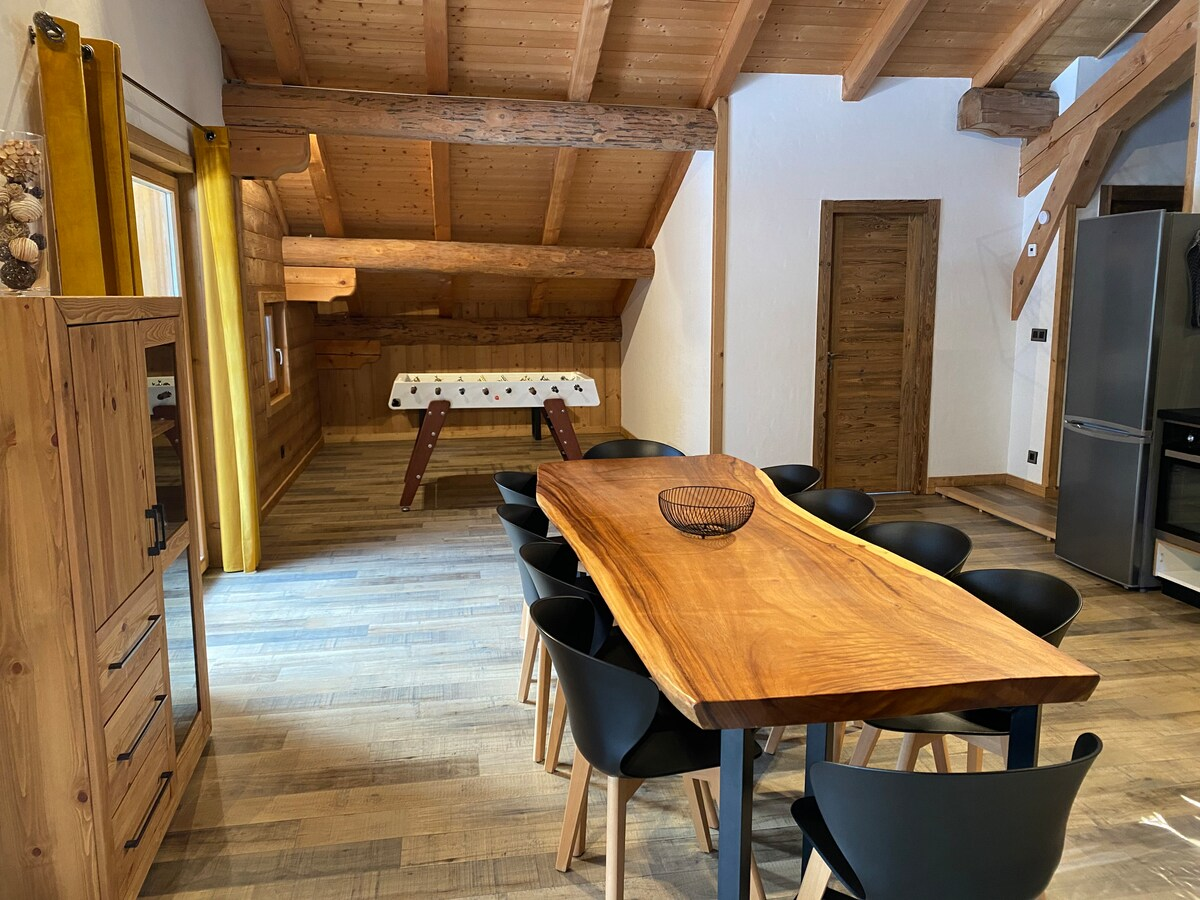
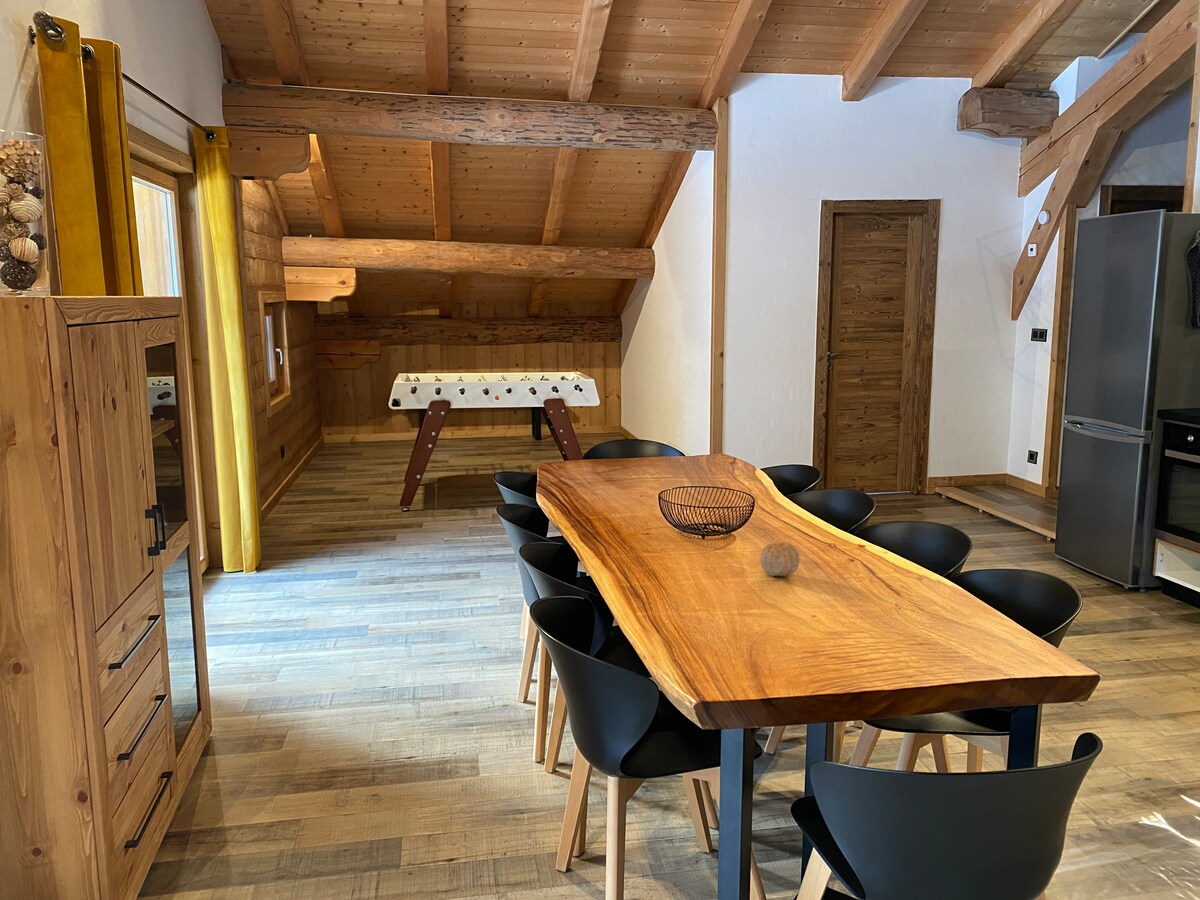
+ fruit [759,541,801,577]
